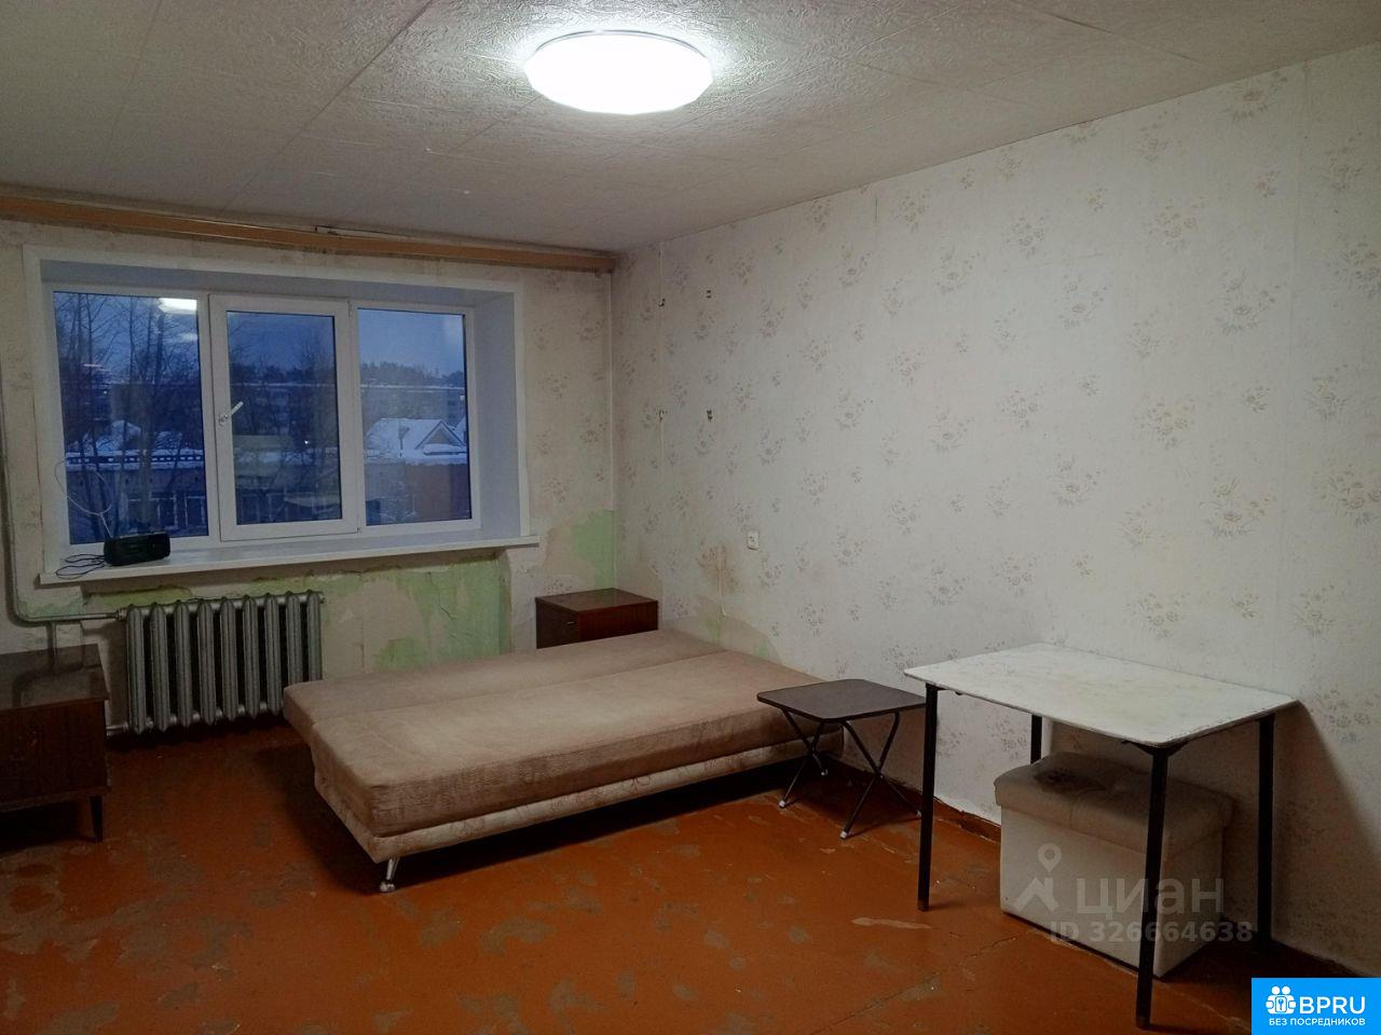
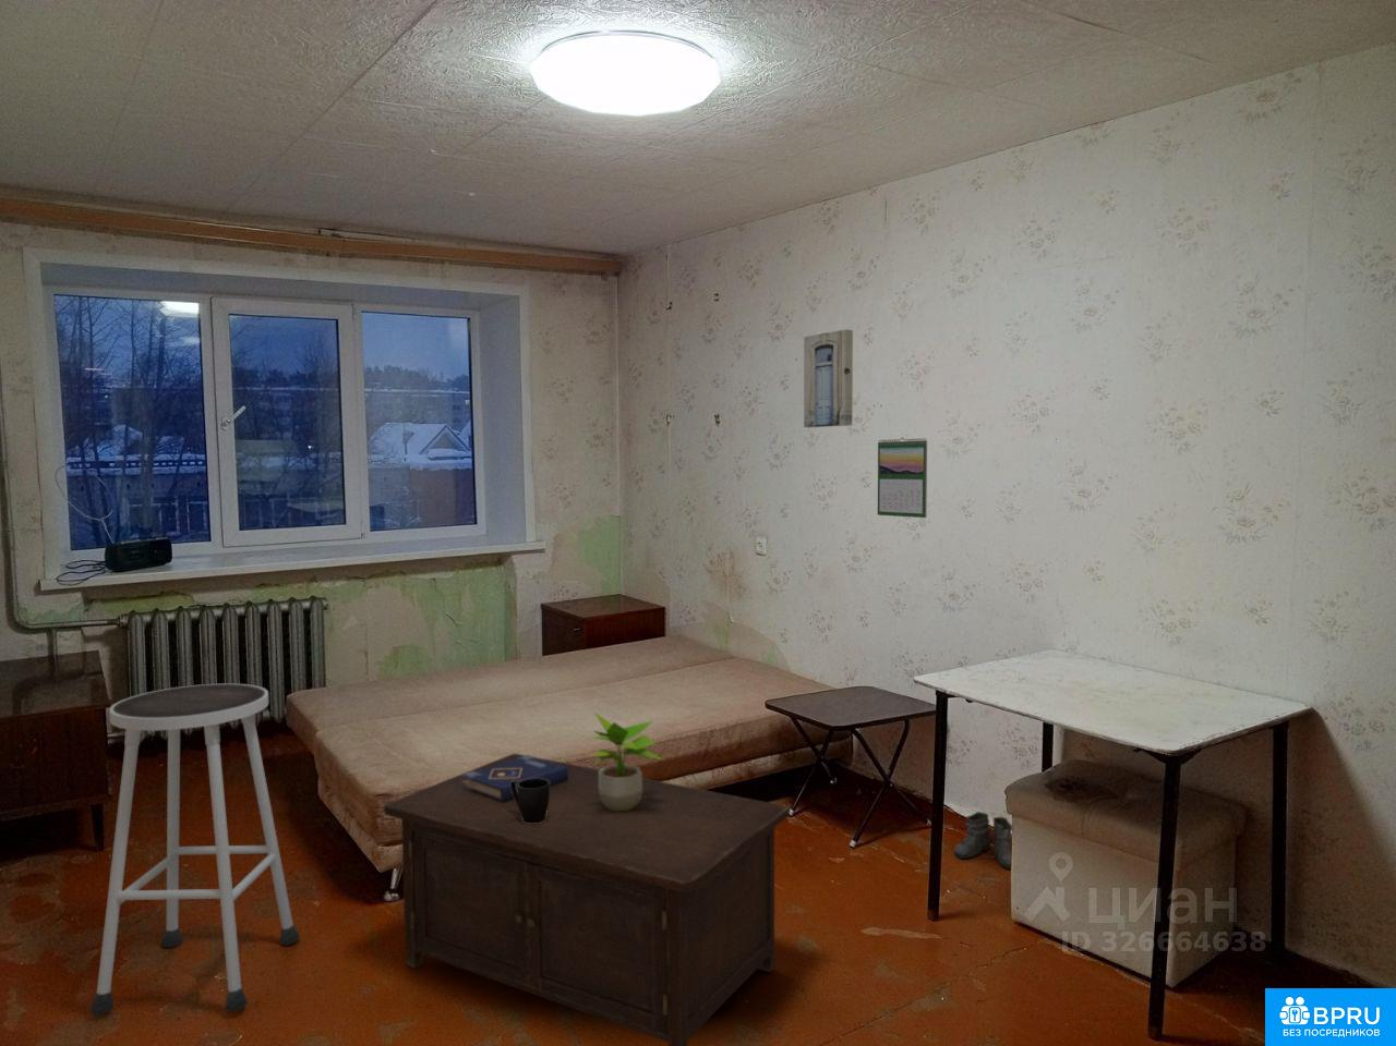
+ mug [510,778,550,823]
+ boots [953,811,1013,869]
+ wall art [802,329,854,429]
+ book [463,754,568,802]
+ cabinet [383,753,790,1046]
+ potted plant [587,711,664,812]
+ calendar [877,437,928,519]
+ stool [88,683,301,1016]
